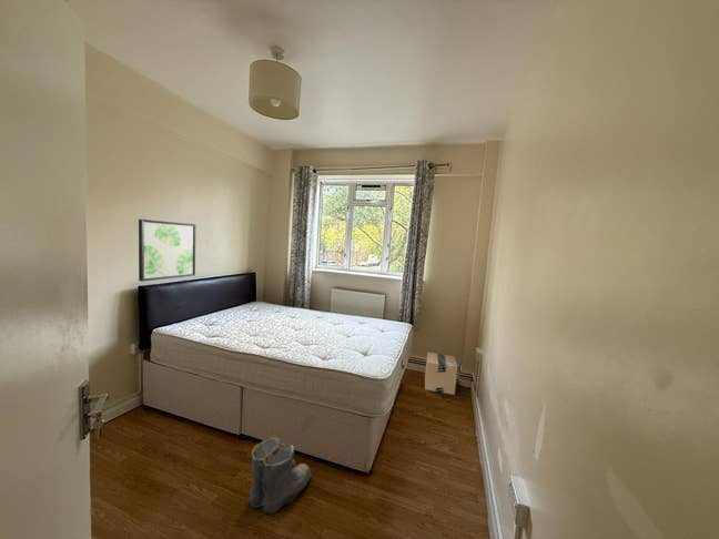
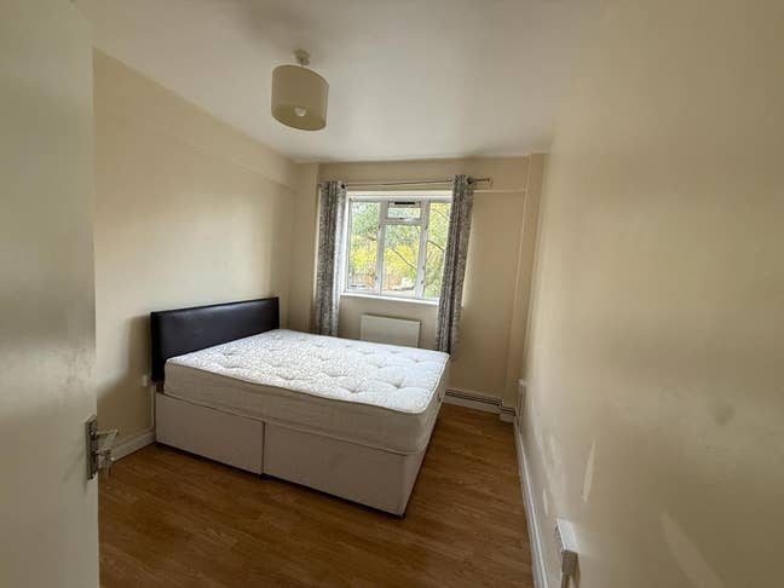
- boots [247,436,313,515]
- wall art [138,218,196,283]
- cardboard box [424,352,458,396]
